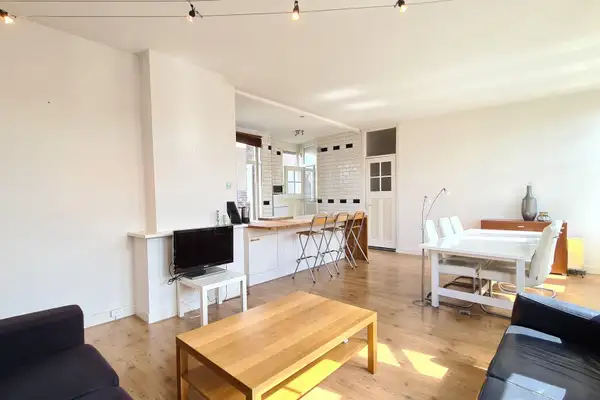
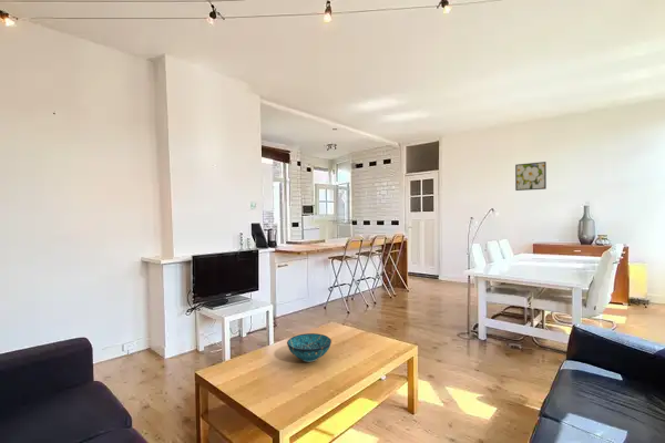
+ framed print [514,161,548,192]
+ decorative bowl [286,332,332,363]
